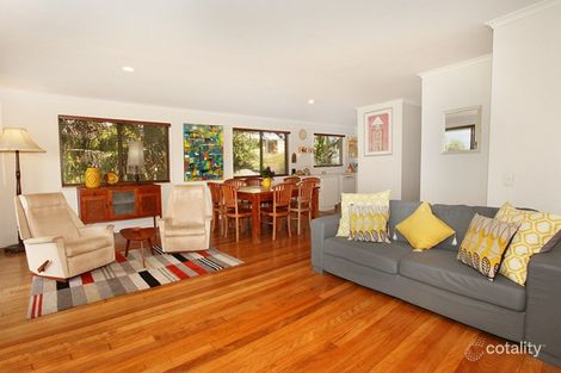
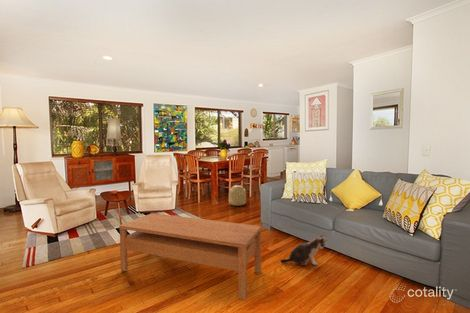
+ plush toy [280,234,329,266]
+ coffee table [118,212,263,301]
+ basket [228,184,247,207]
